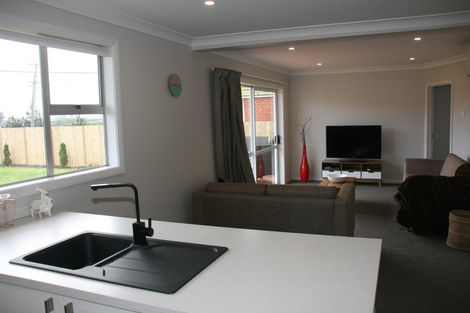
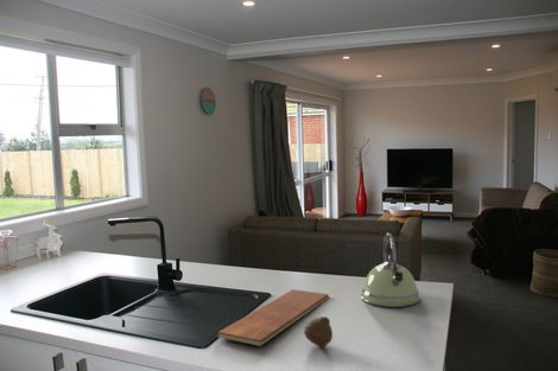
+ chopping board [217,288,331,347]
+ fruit [303,315,334,348]
+ kettle [360,232,421,308]
